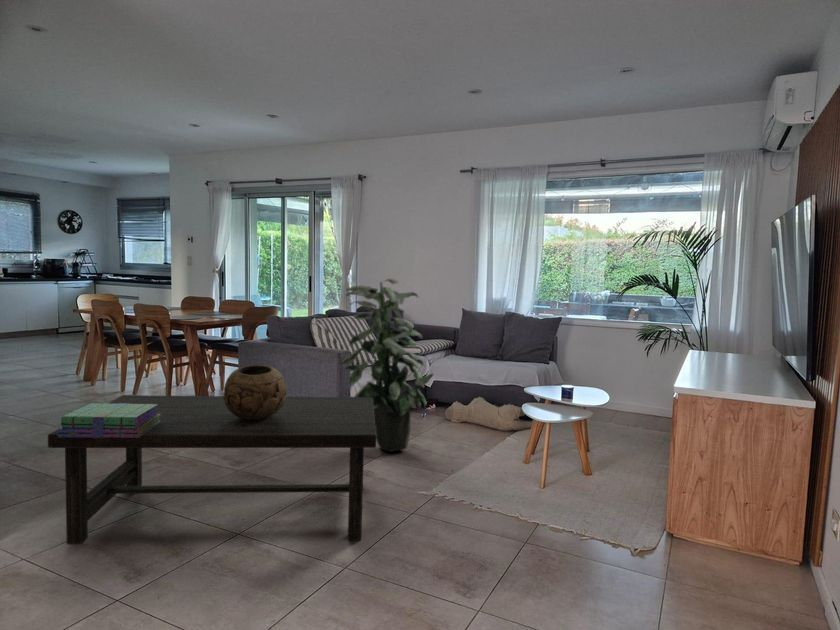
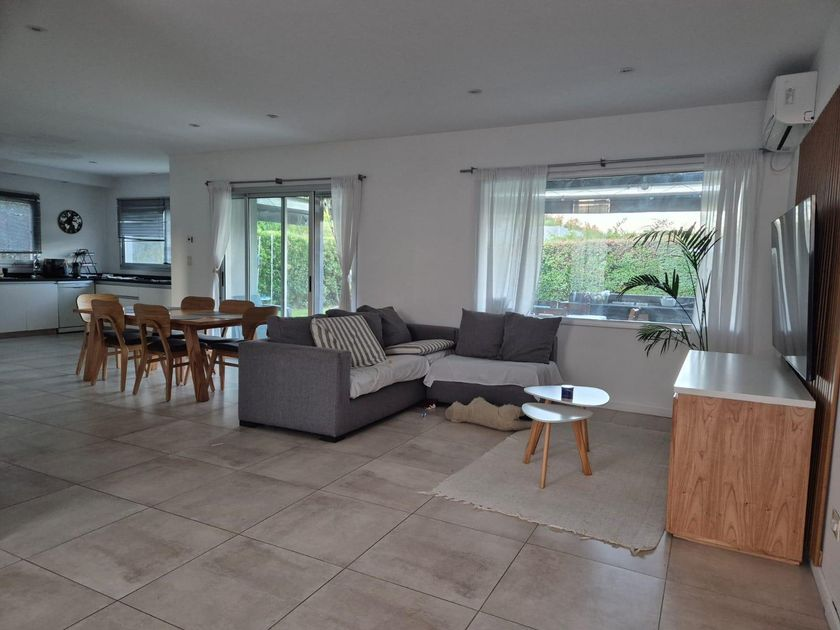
- stack of books [57,402,161,438]
- indoor plant [340,278,435,453]
- coffee table [47,394,377,546]
- decorative bowl [222,364,288,421]
